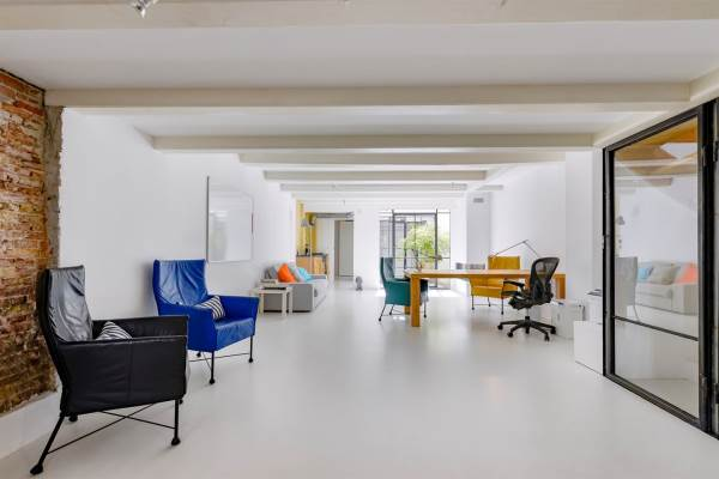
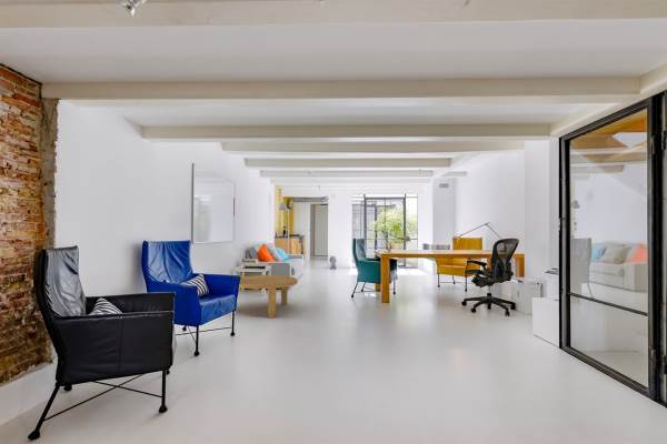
+ coffee table [238,274,299,320]
